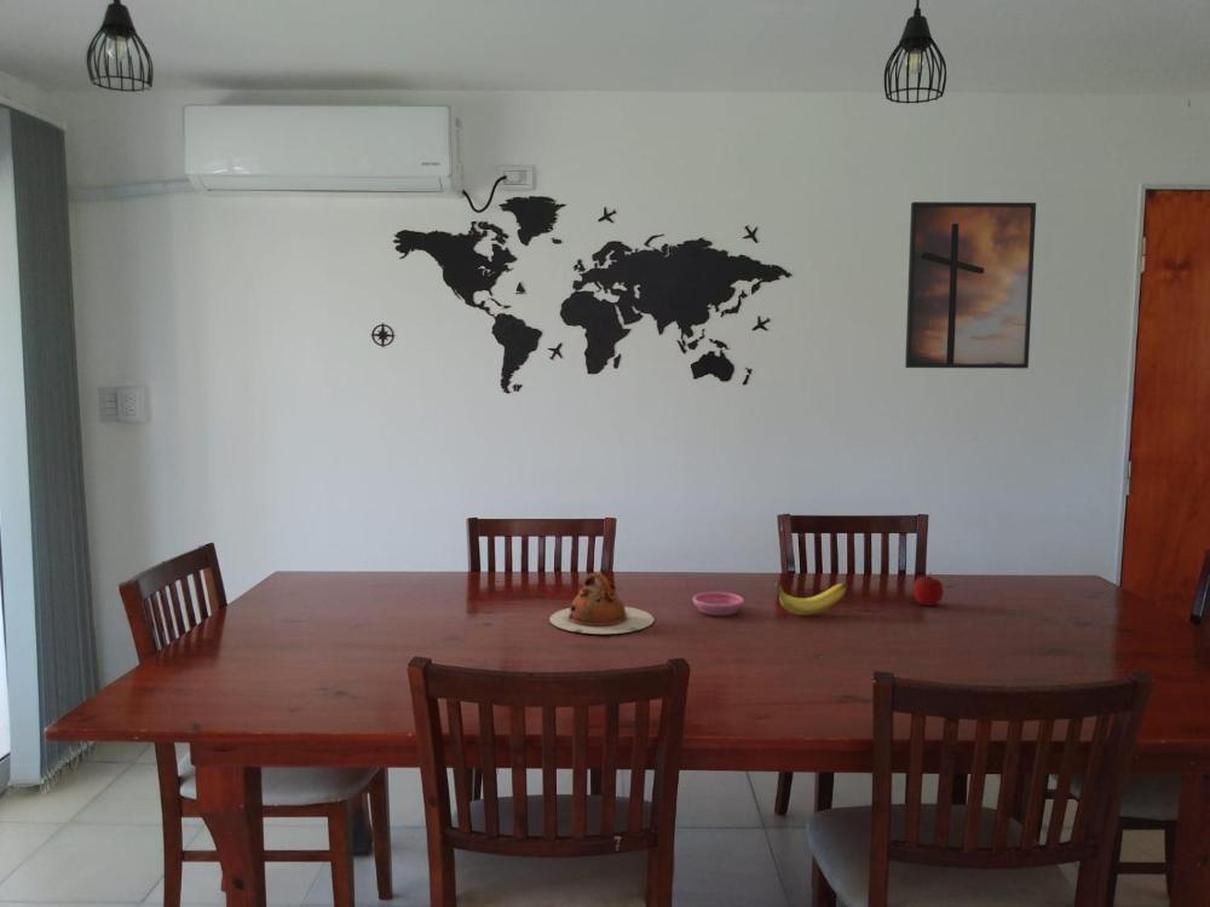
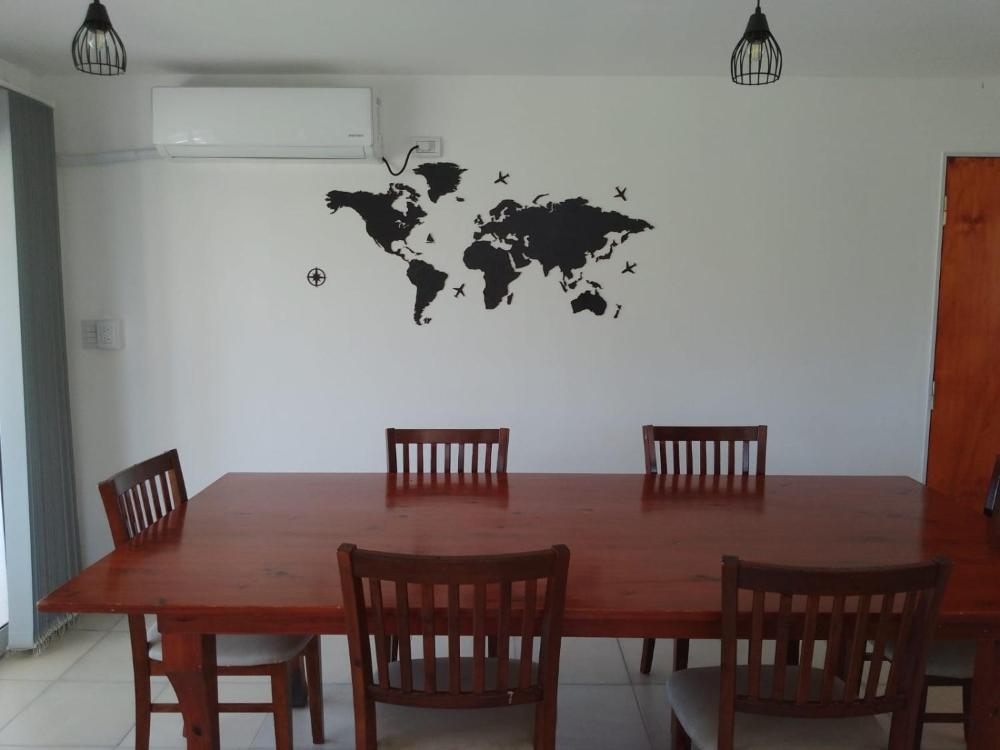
- teapot [548,571,655,635]
- banana [774,582,848,616]
- saucer [692,591,745,617]
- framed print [904,201,1037,370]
- apple [912,572,945,607]
